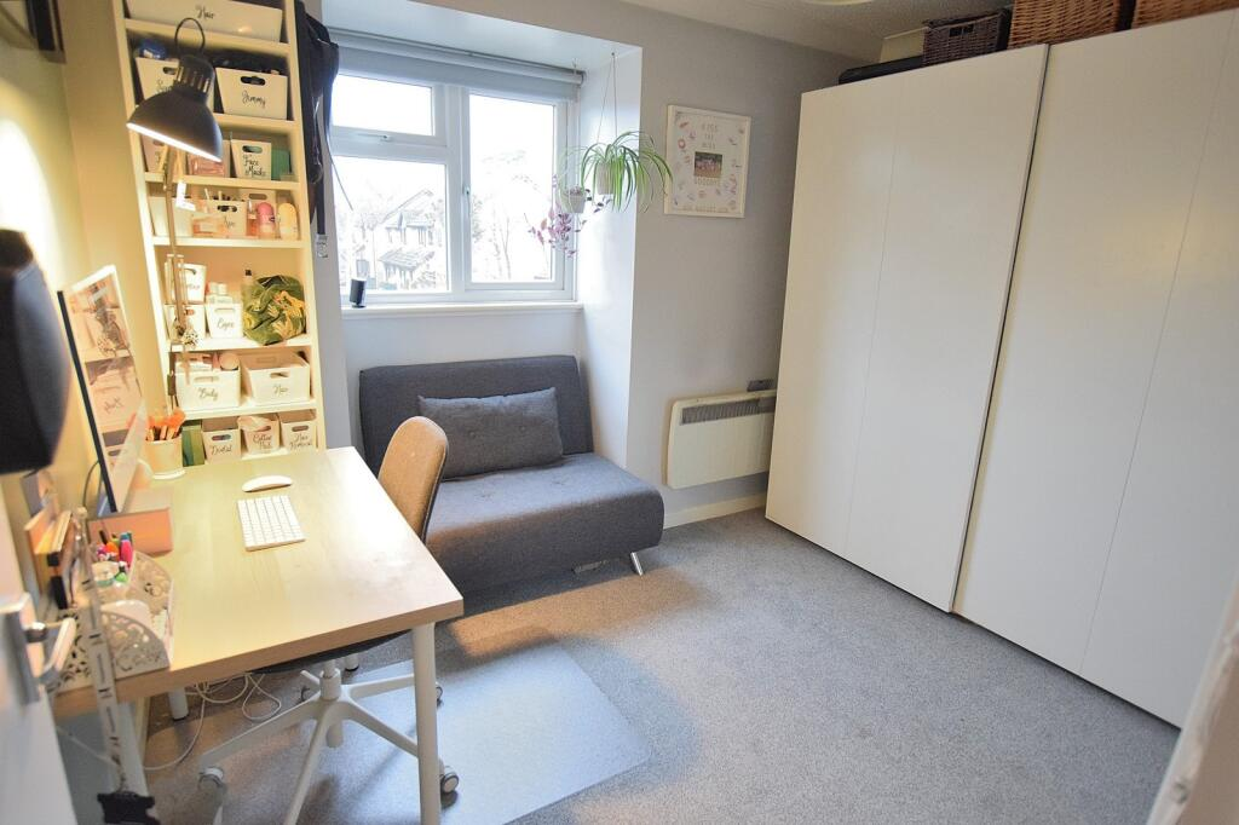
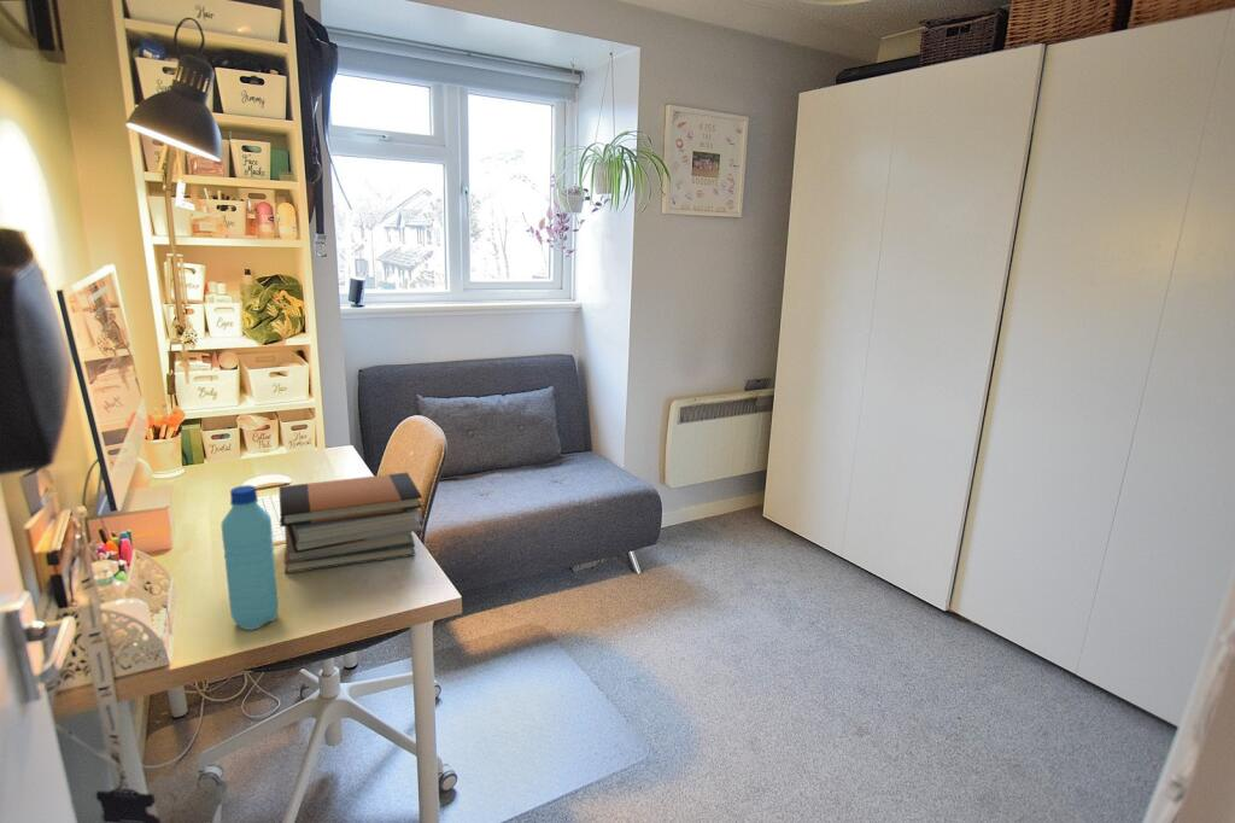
+ water bottle [221,484,280,631]
+ book stack [277,471,425,574]
